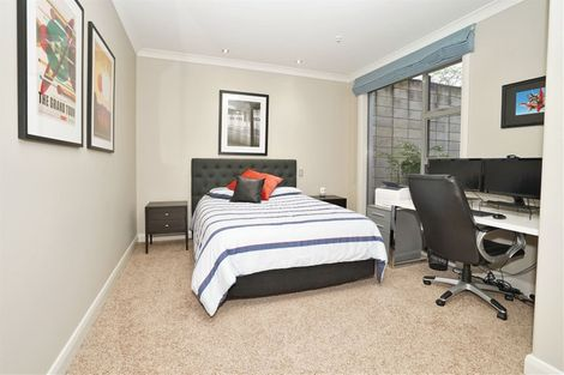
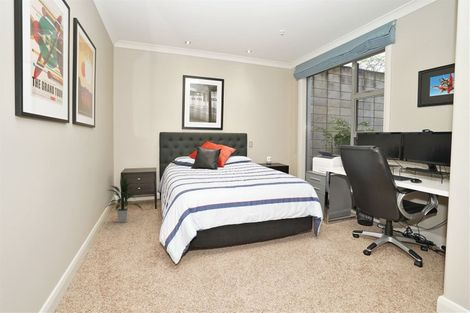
+ indoor plant [104,175,144,224]
